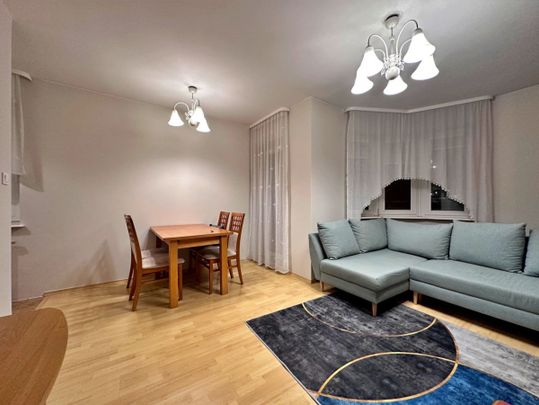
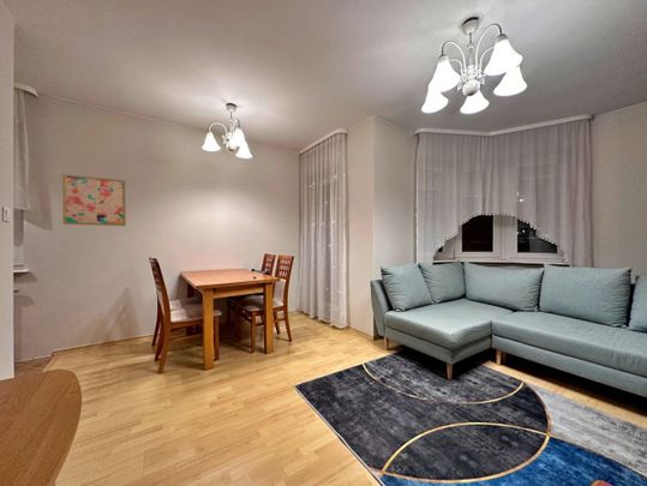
+ wall art [61,173,127,227]
